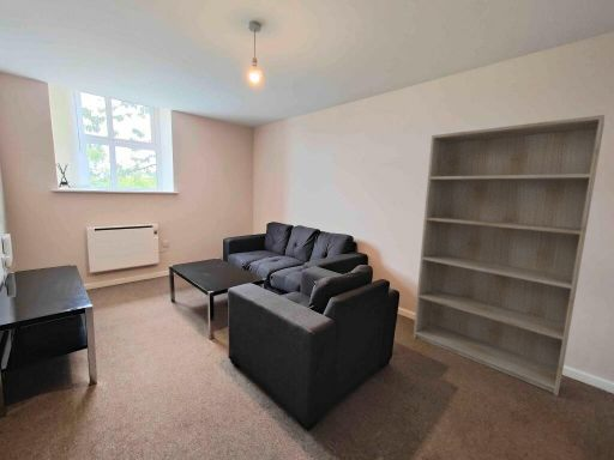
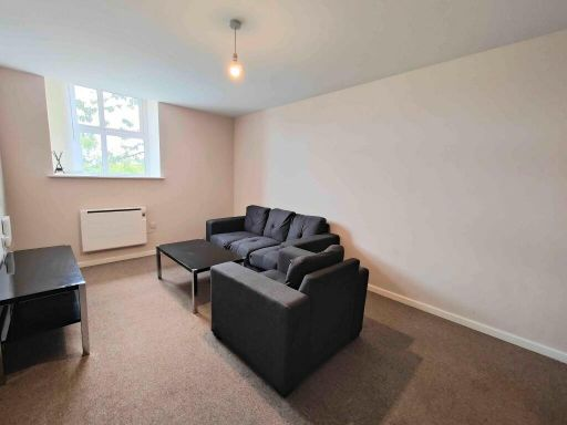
- bookshelf [413,114,606,397]
